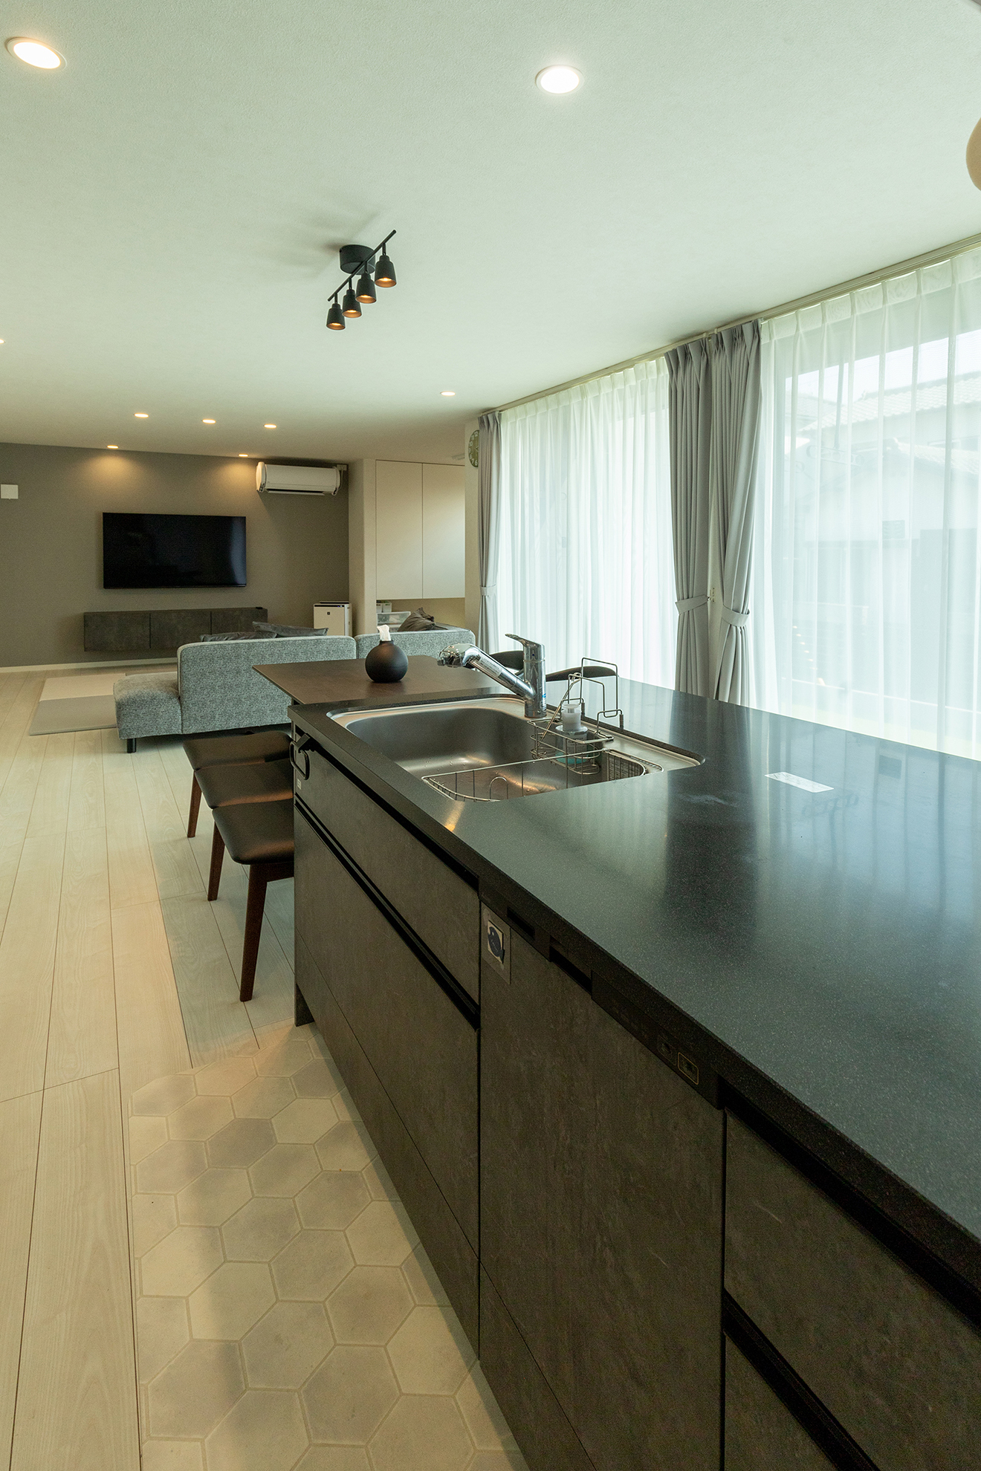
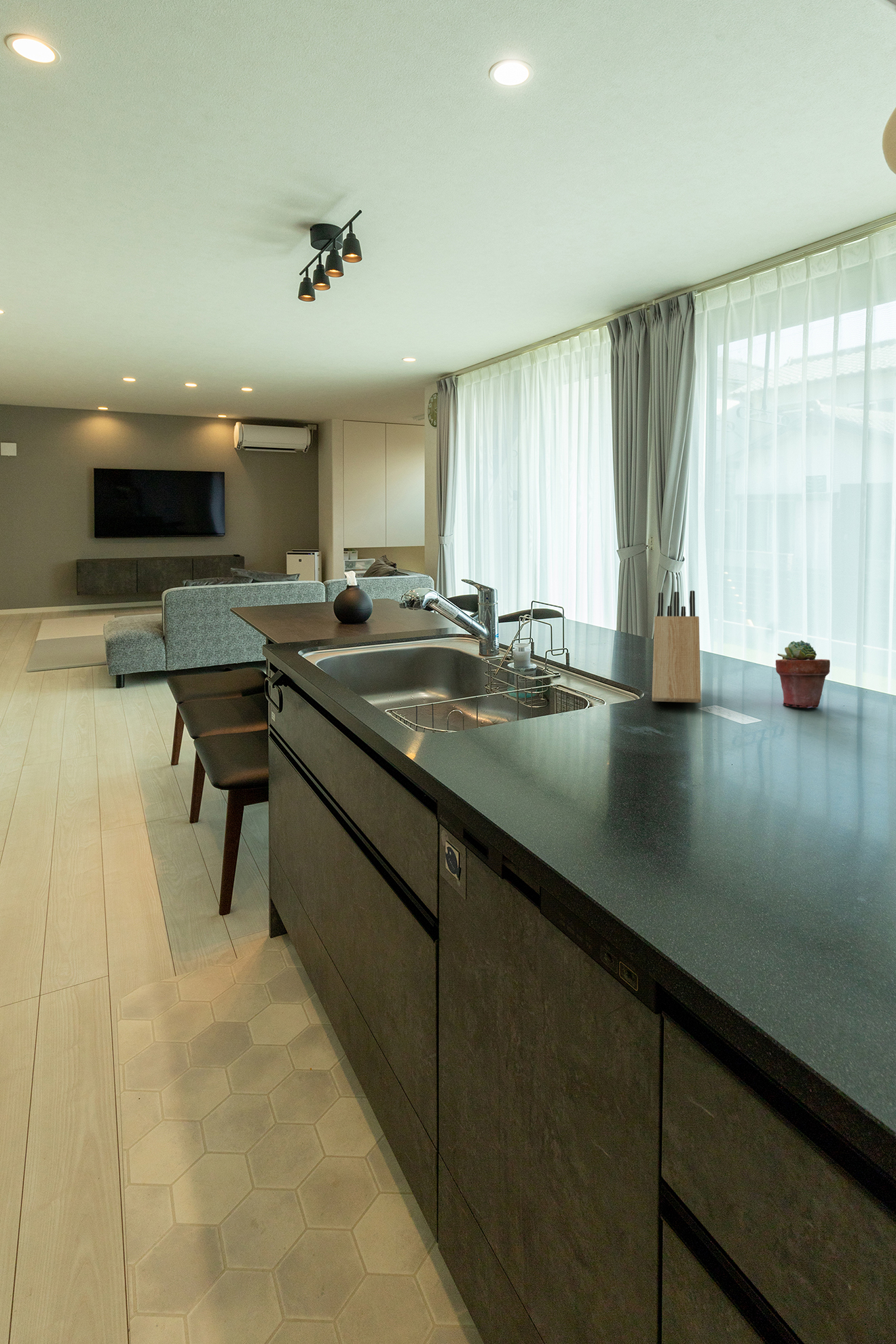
+ knife block [652,590,701,703]
+ potted succulent [775,639,831,709]
